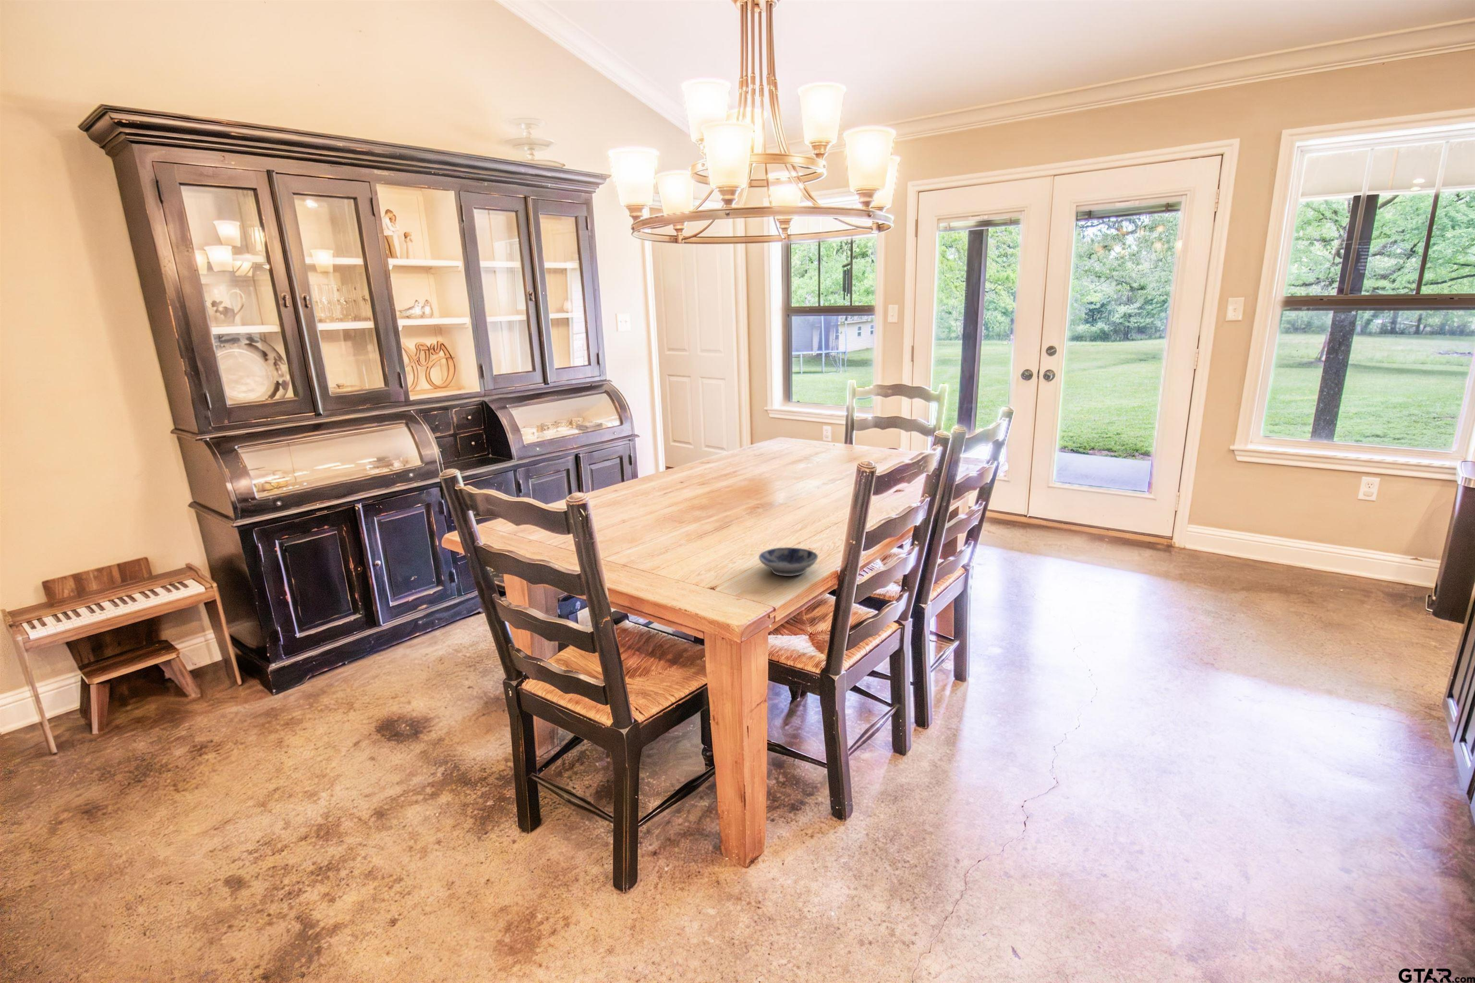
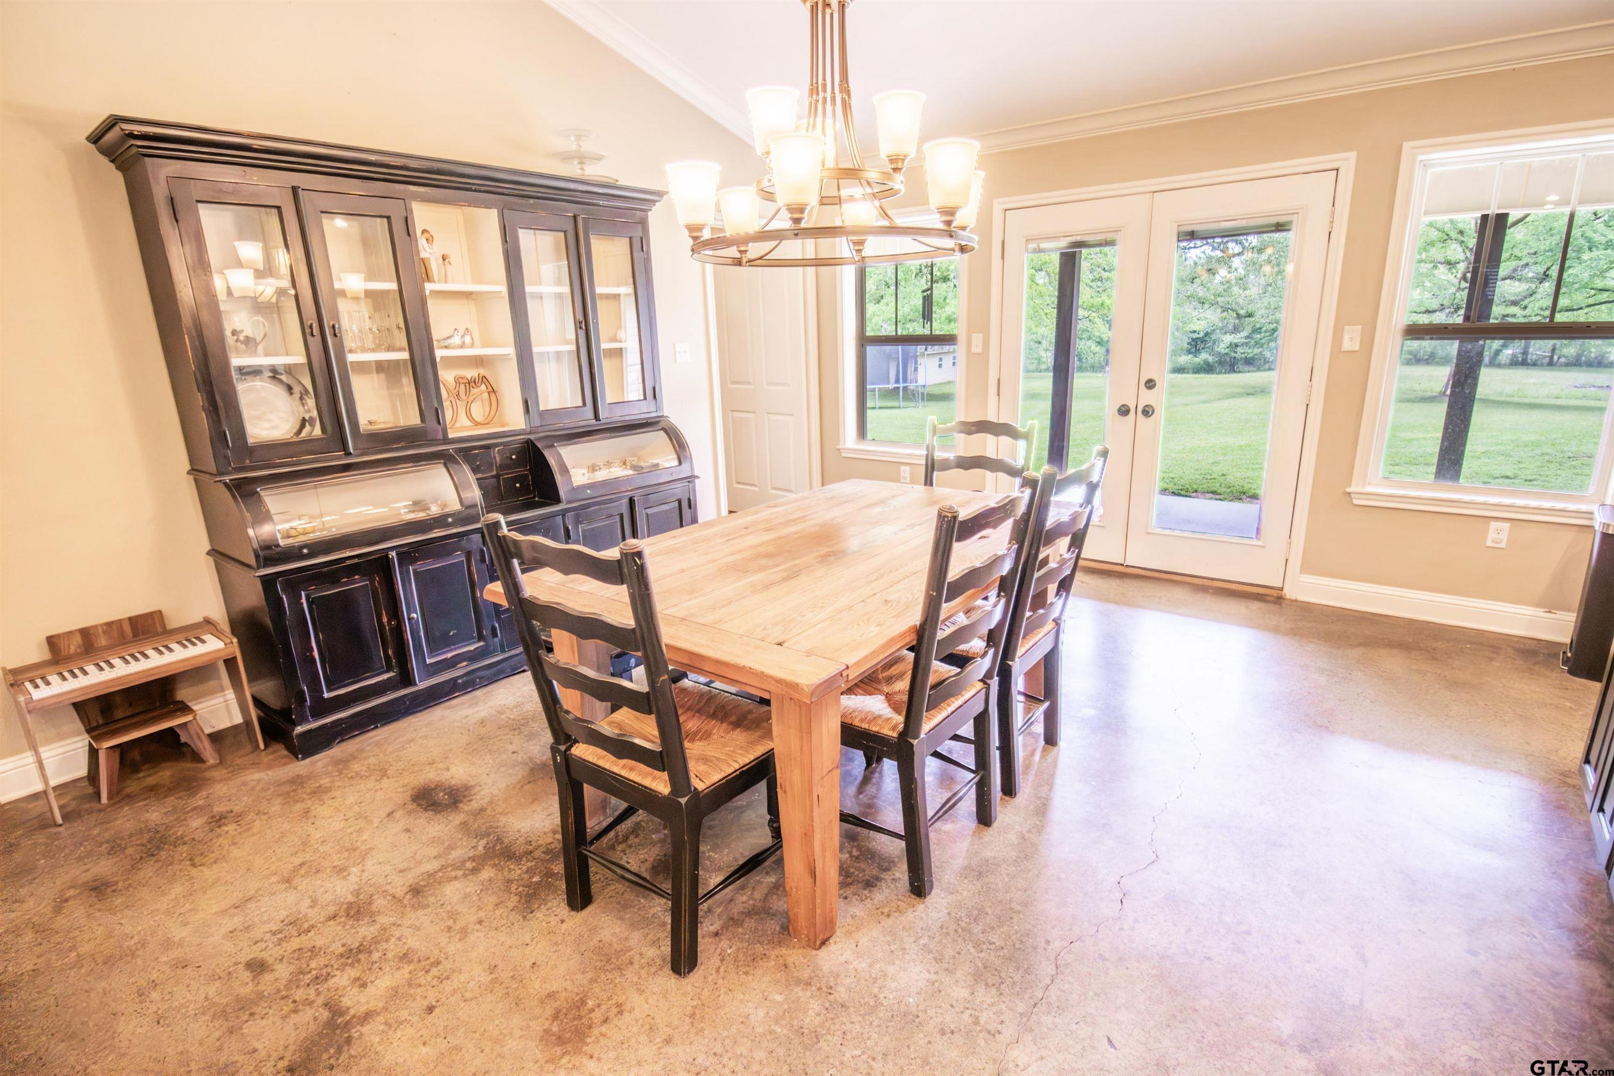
- bowl [758,546,819,576]
